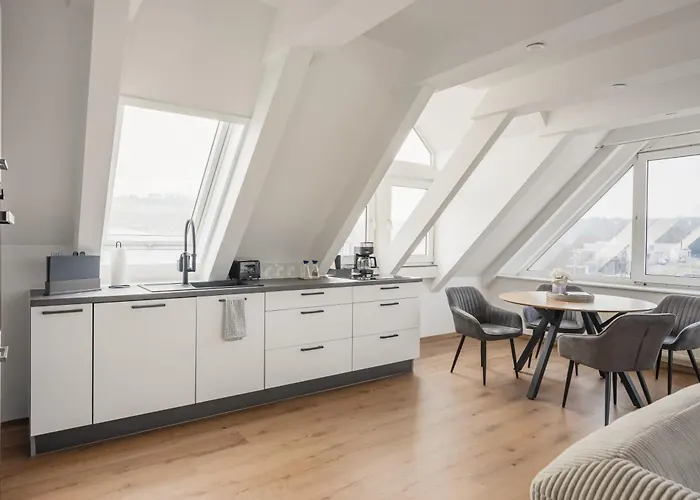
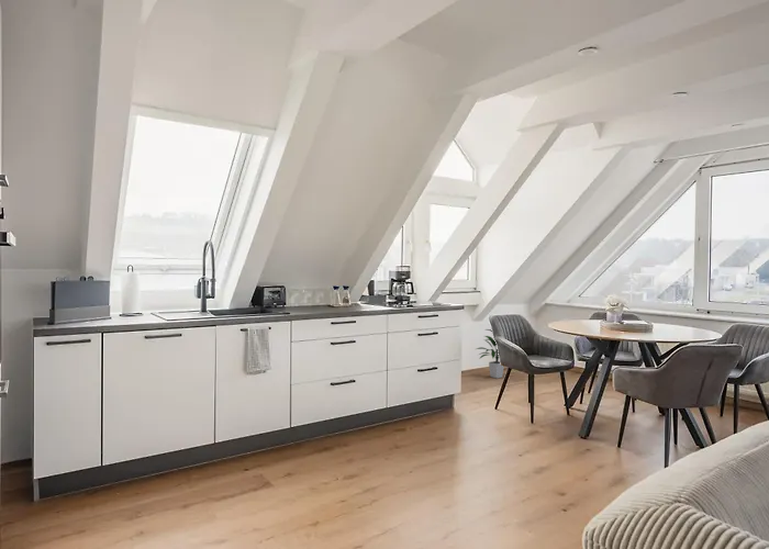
+ indoor plant [476,328,505,379]
